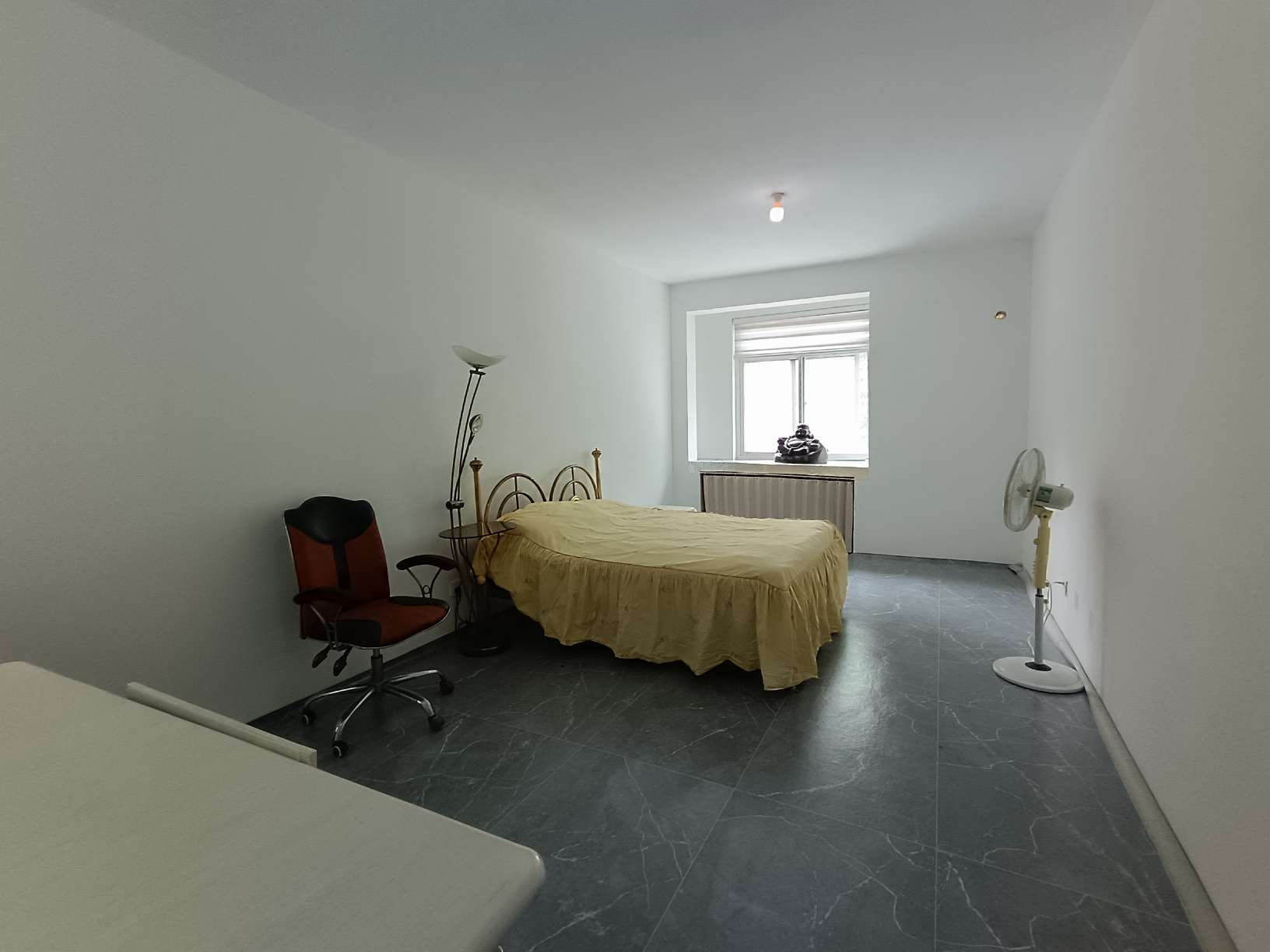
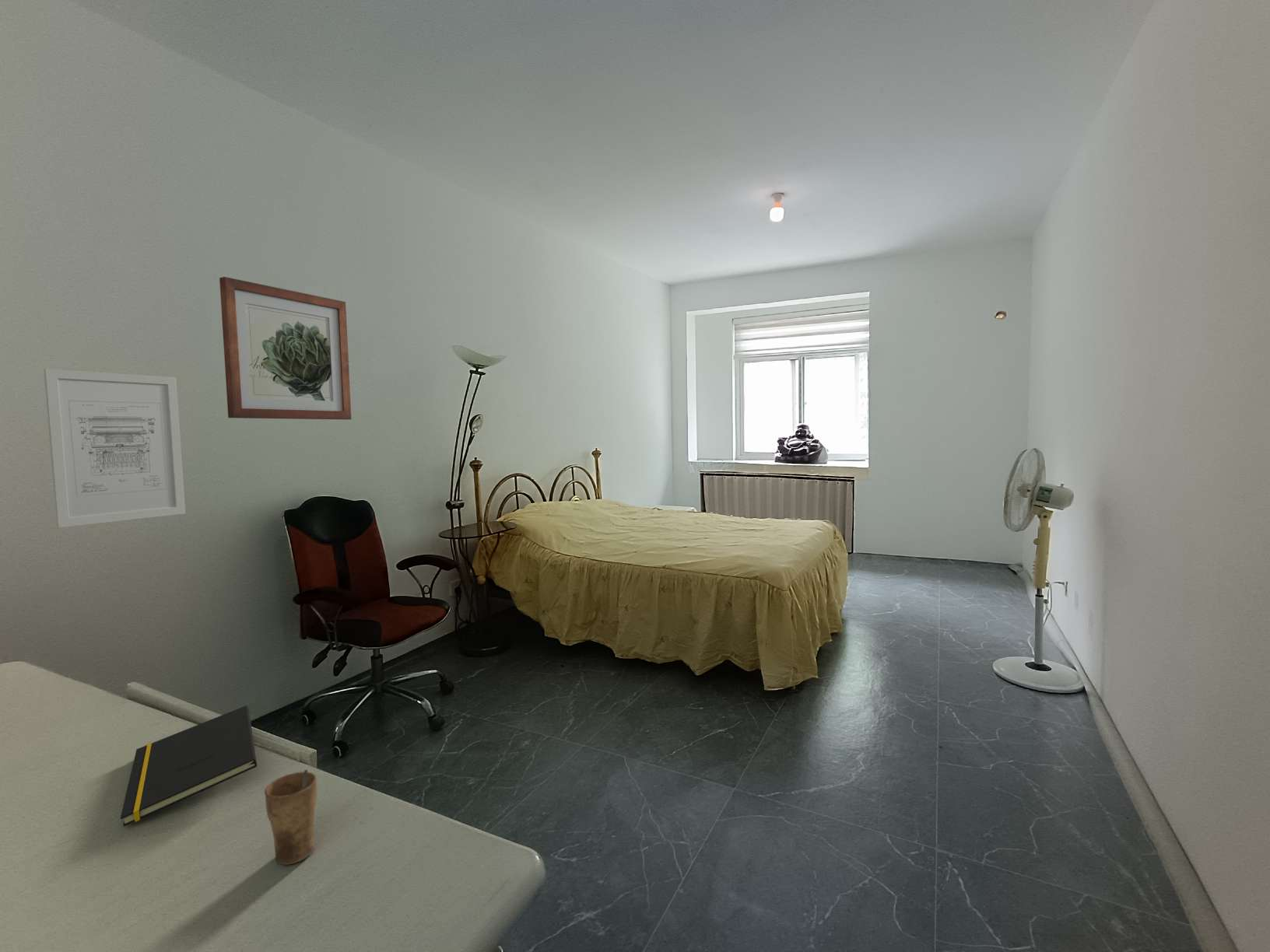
+ wall art [219,276,352,420]
+ cup [264,769,318,866]
+ notepad [120,705,258,828]
+ wall art [43,368,186,528]
